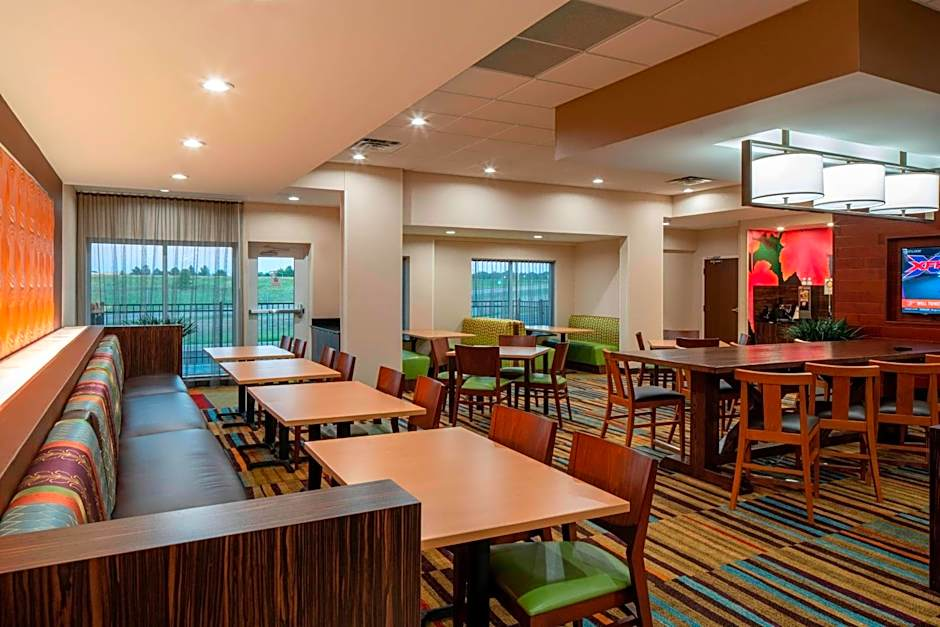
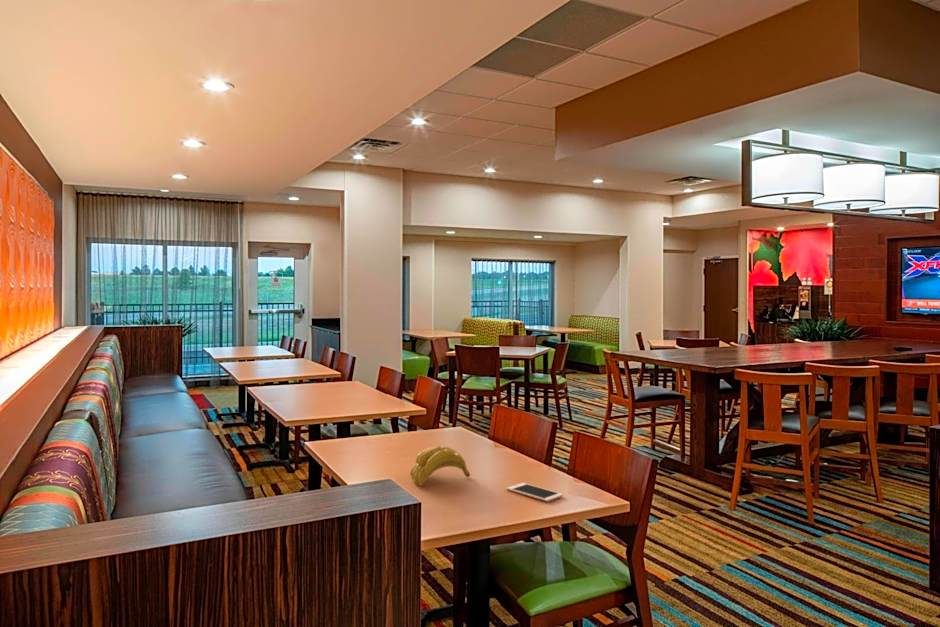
+ cell phone [506,482,564,503]
+ banana [410,445,471,486]
